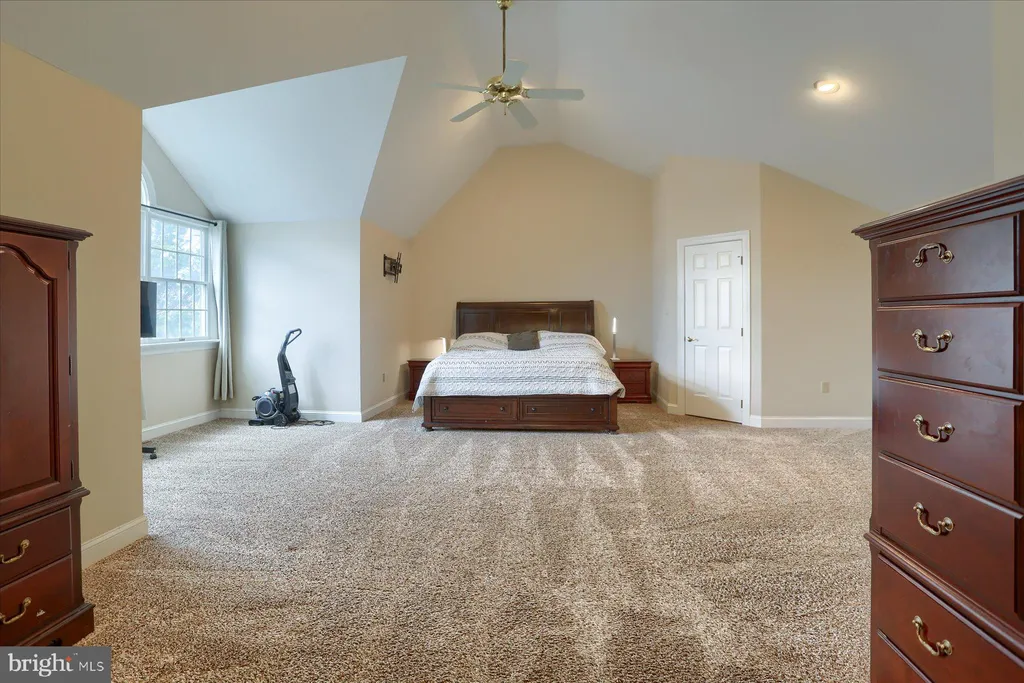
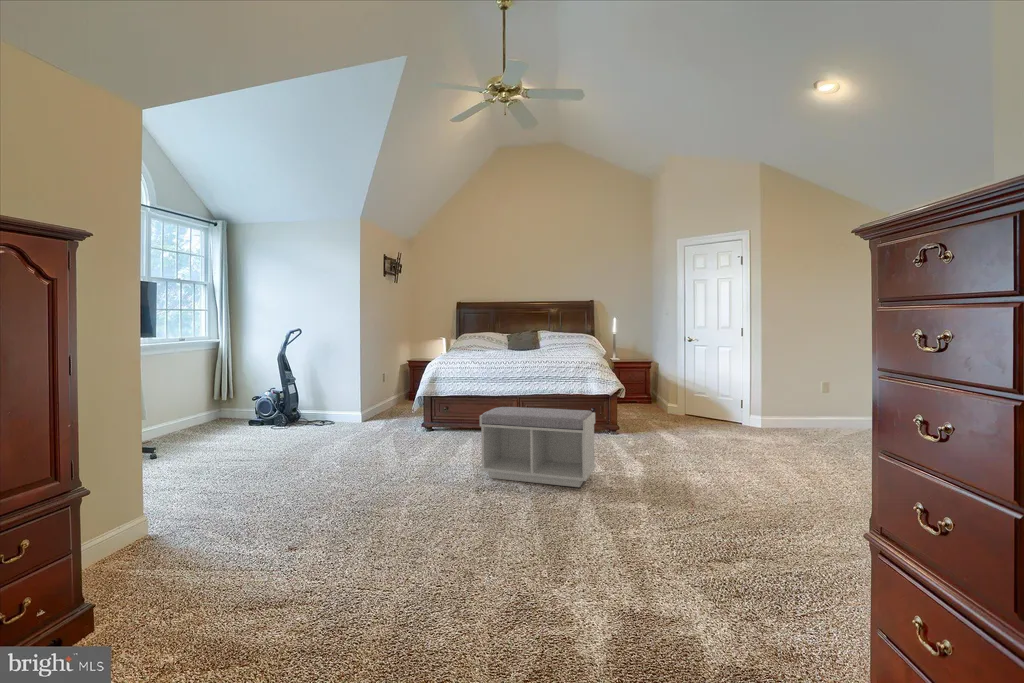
+ bench [479,406,597,488]
